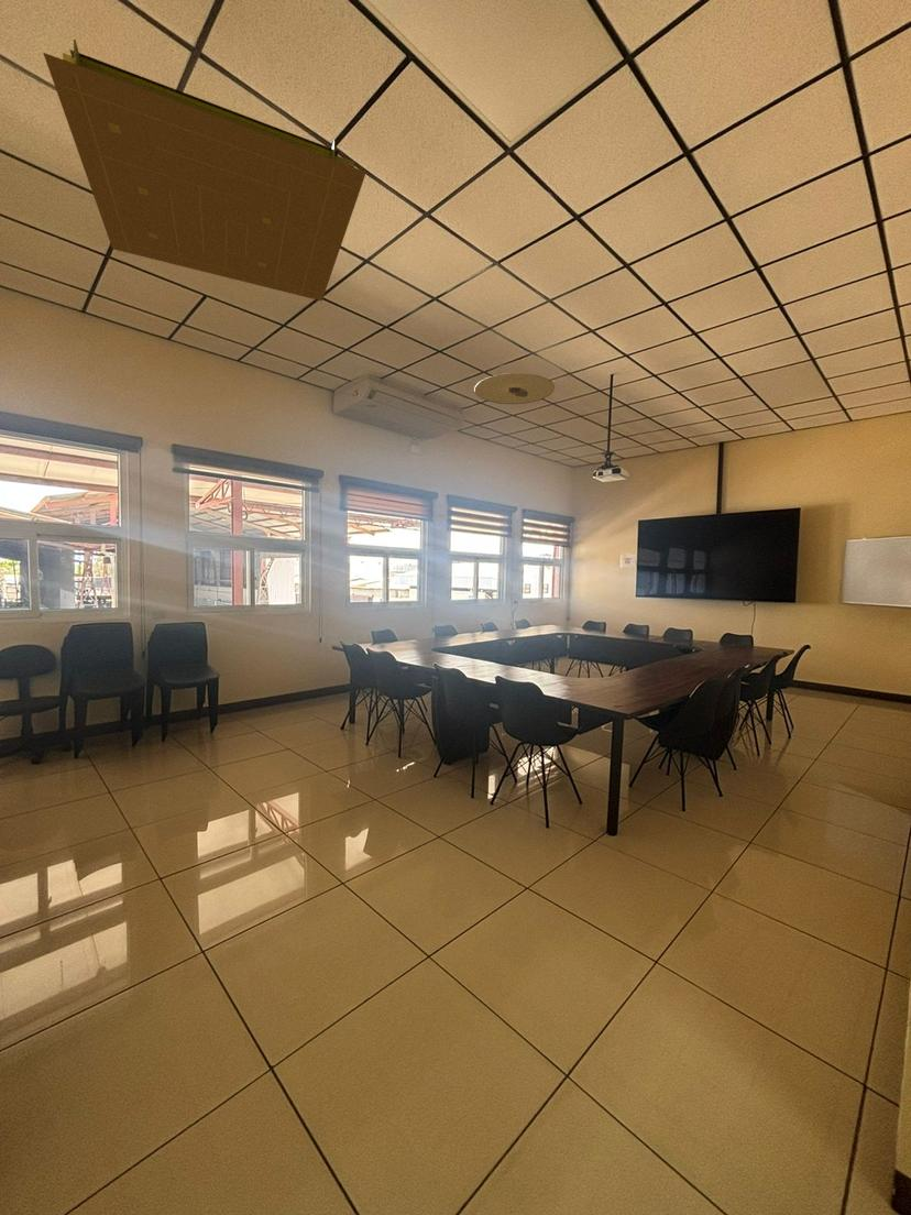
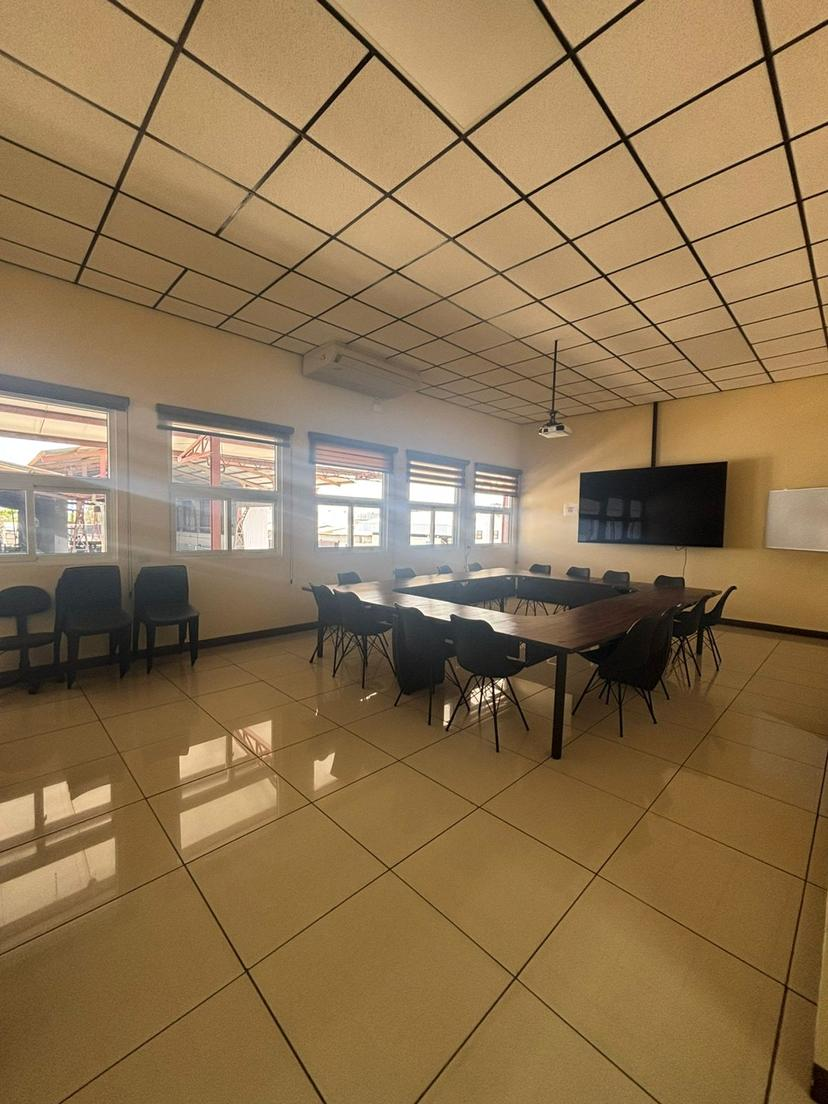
- ceiling light [473,372,556,405]
- light panel [42,39,367,302]
